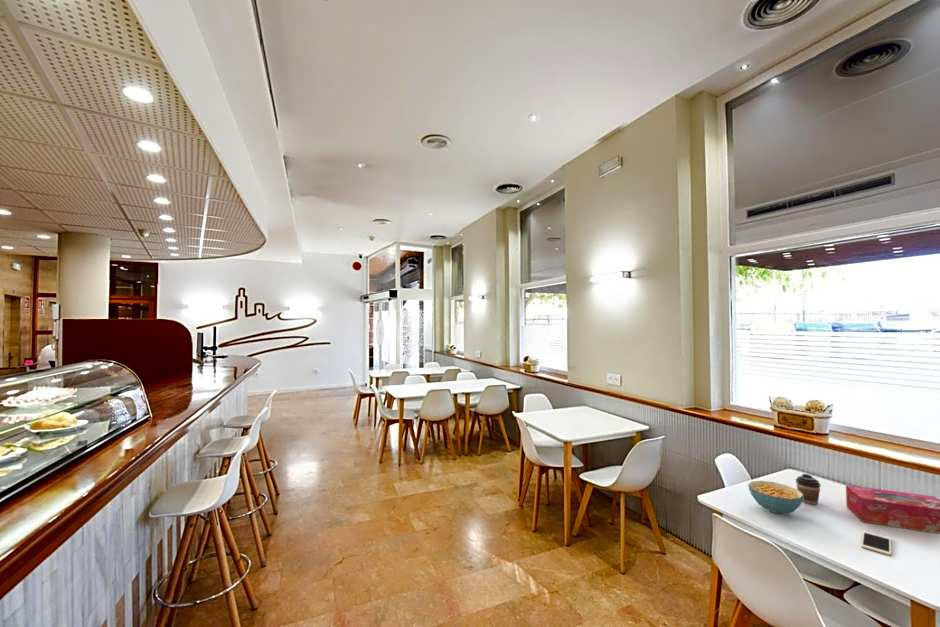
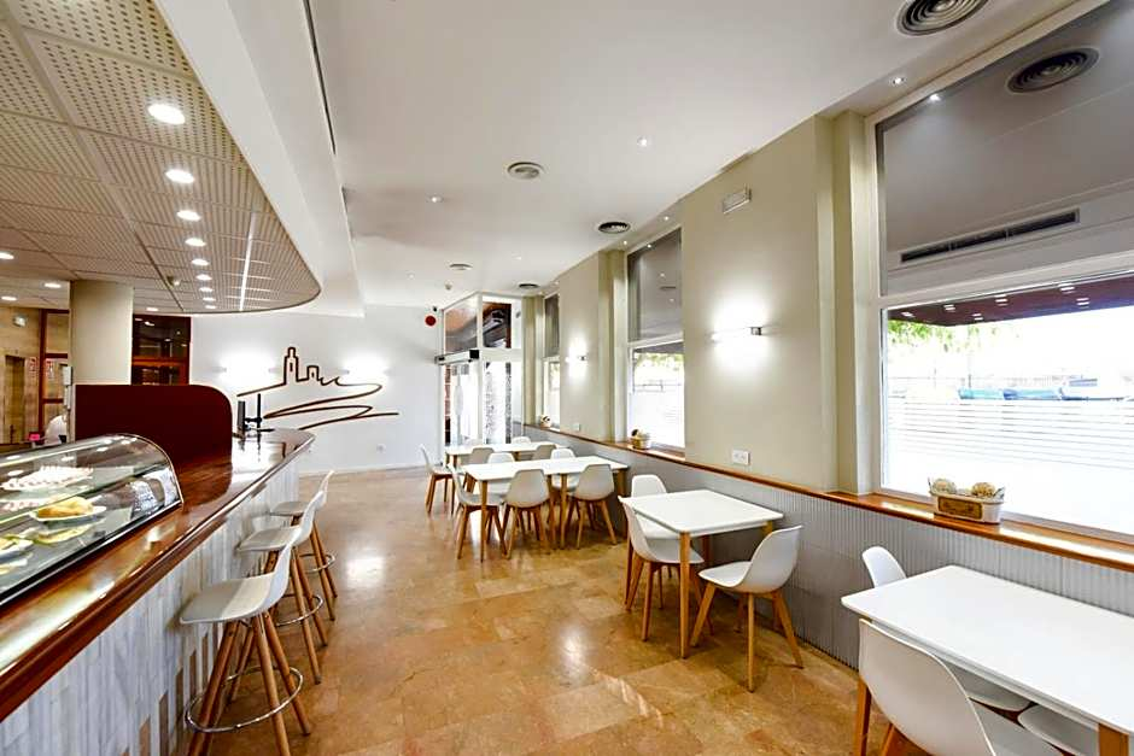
- cell phone [860,530,892,556]
- coffee cup [795,473,822,506]
- cereal bowl [747,480,803,515]
- tissue box [845,484,940,535]
